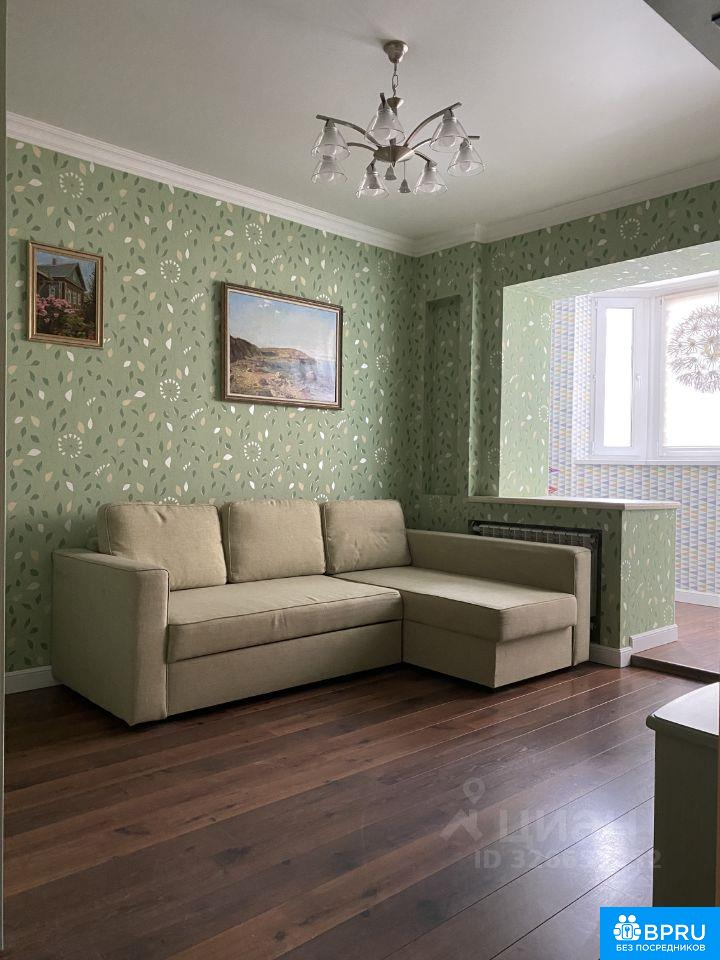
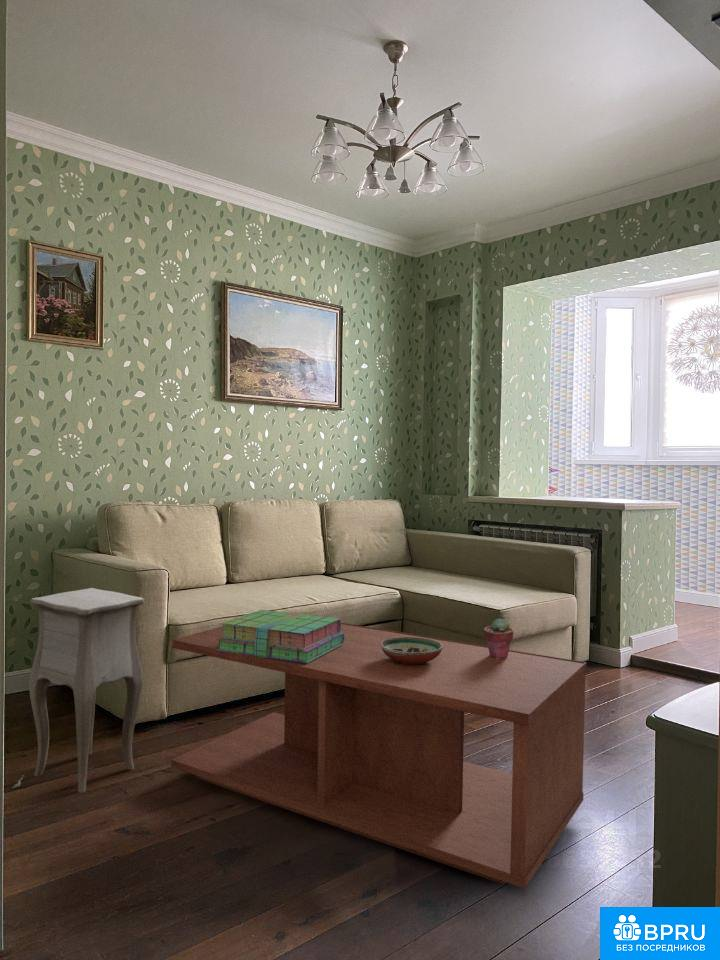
+ stack of books [217,609,344,663]
+ potted succulent [483,617,515,659]
+ side table [11,587,145,793]
+ coffee table [170,622,588,889]
+ decorative bowl [380,637,444,665]
